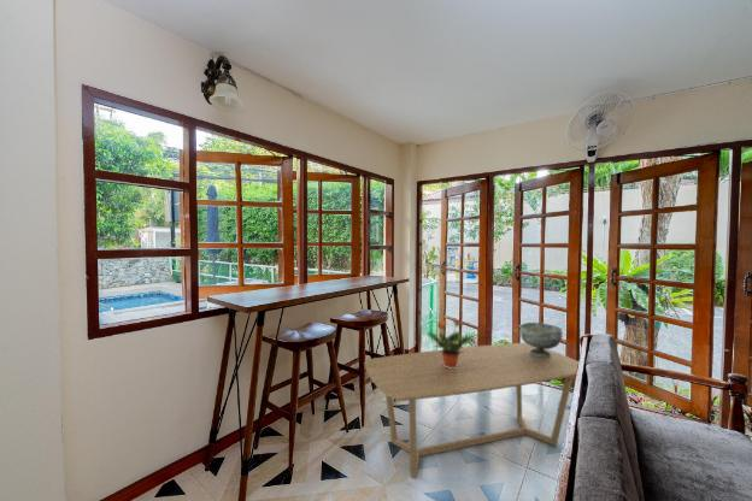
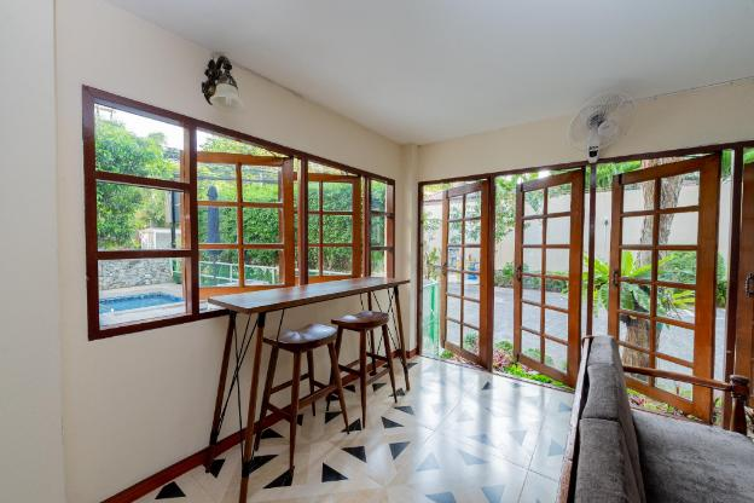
- decorative bowl [519,322,564,358]
- coffee table [363,342,580,479]
- potted plant [427,318,474,369]
